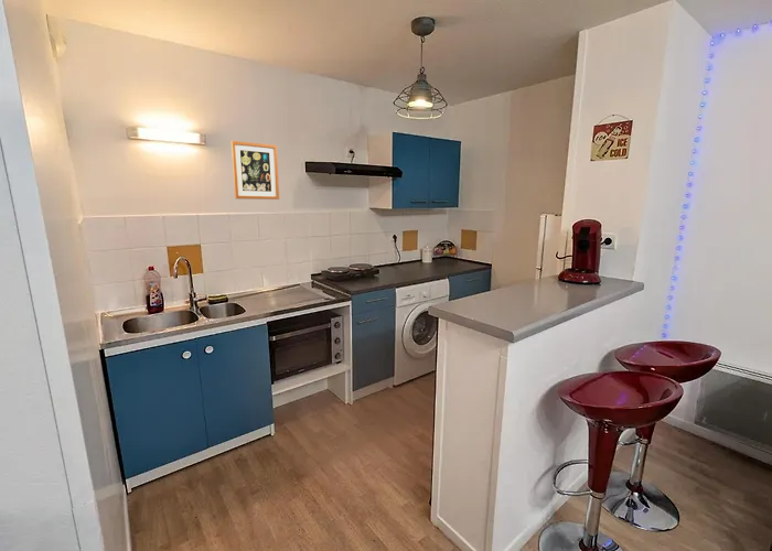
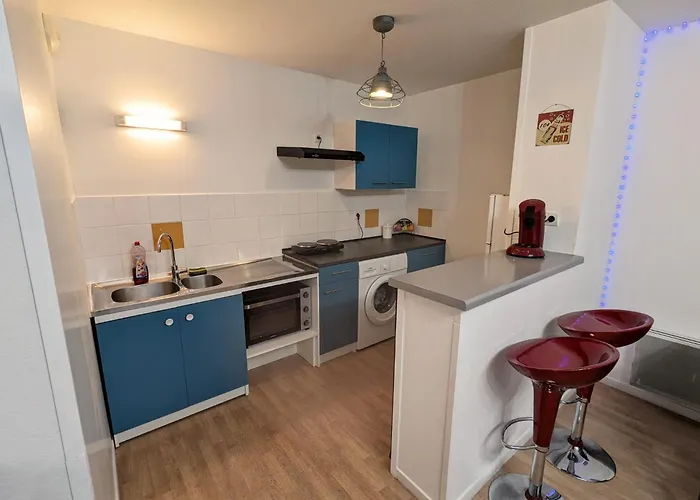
- wall art [230,140,280,201]
